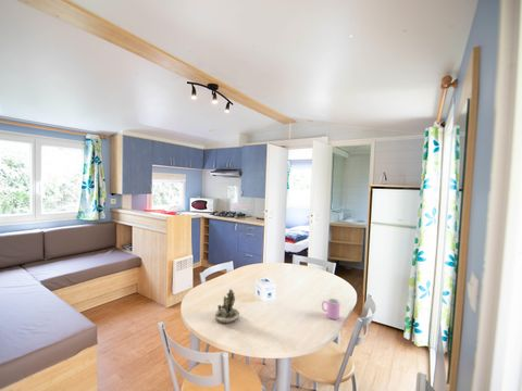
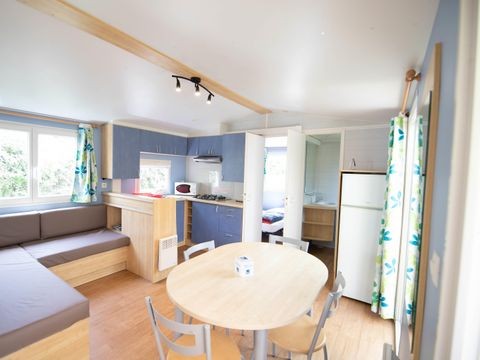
- cup [321,298,341,320]
- succulent planter [214,288,240,325]
